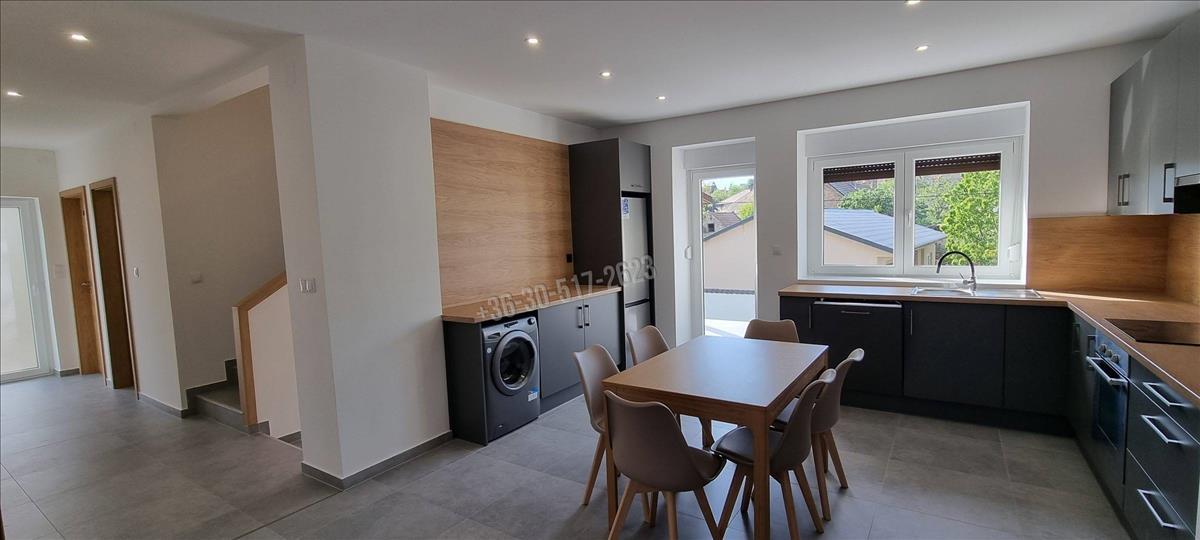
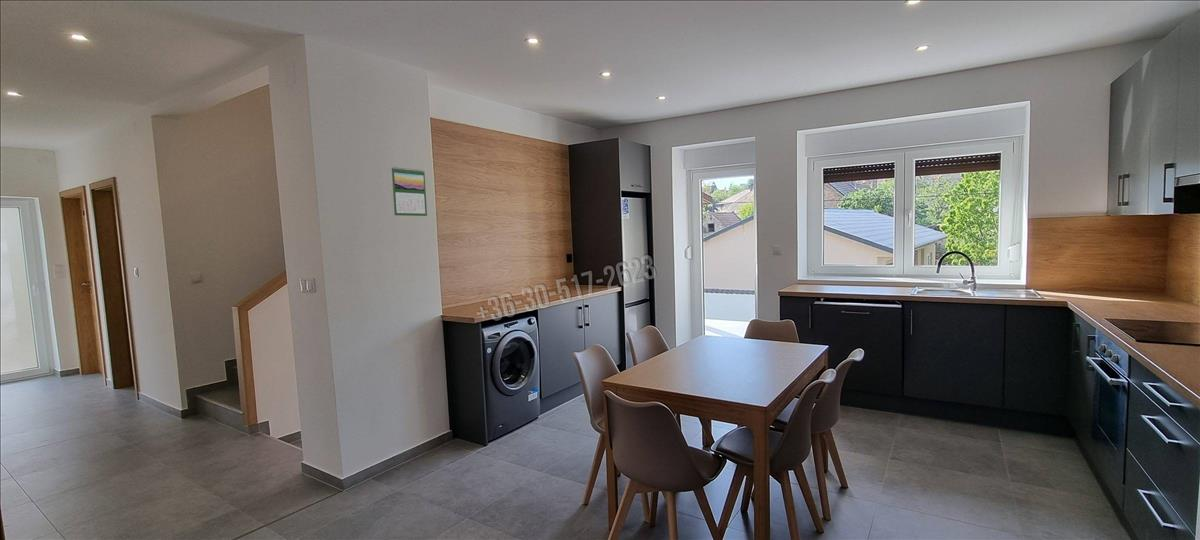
+ calendar [391,166,428,217]
